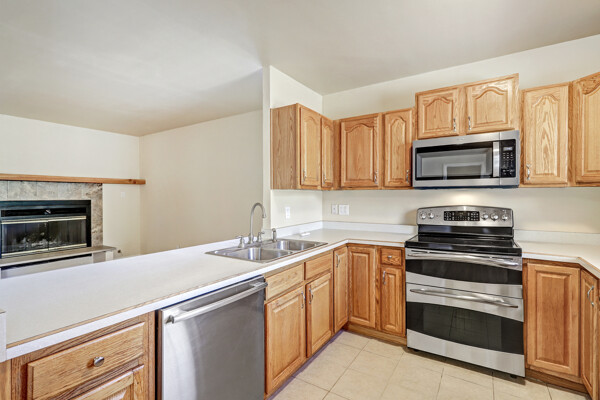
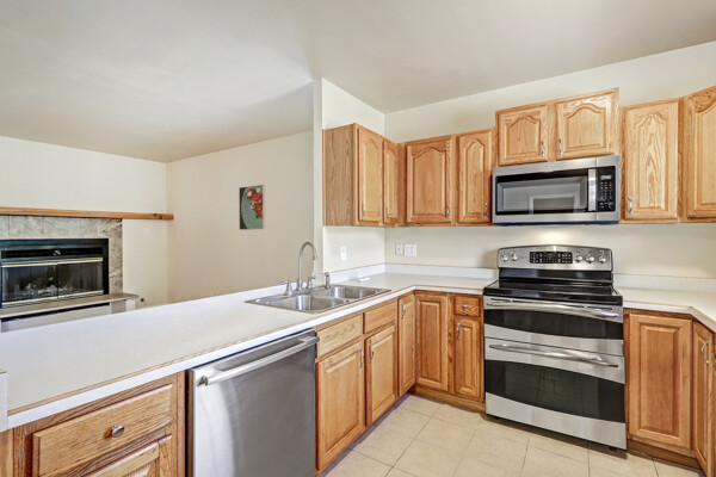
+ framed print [237,184,266,231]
